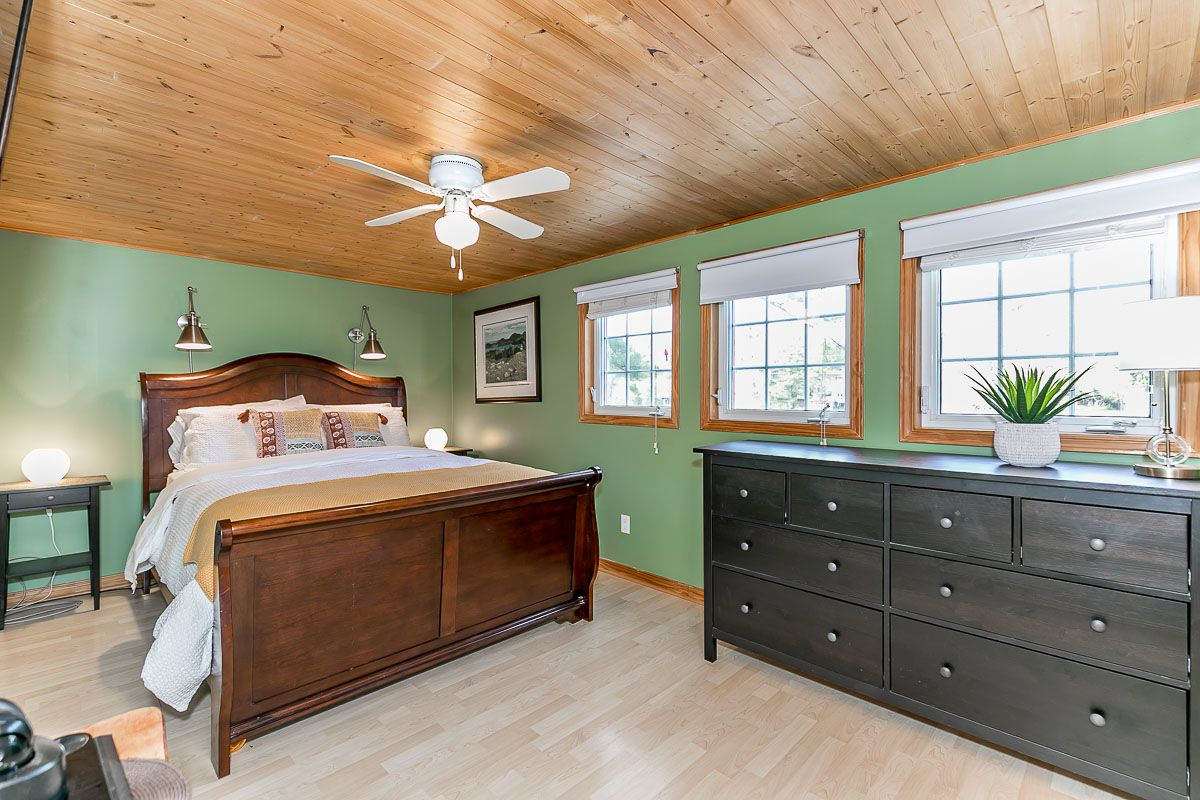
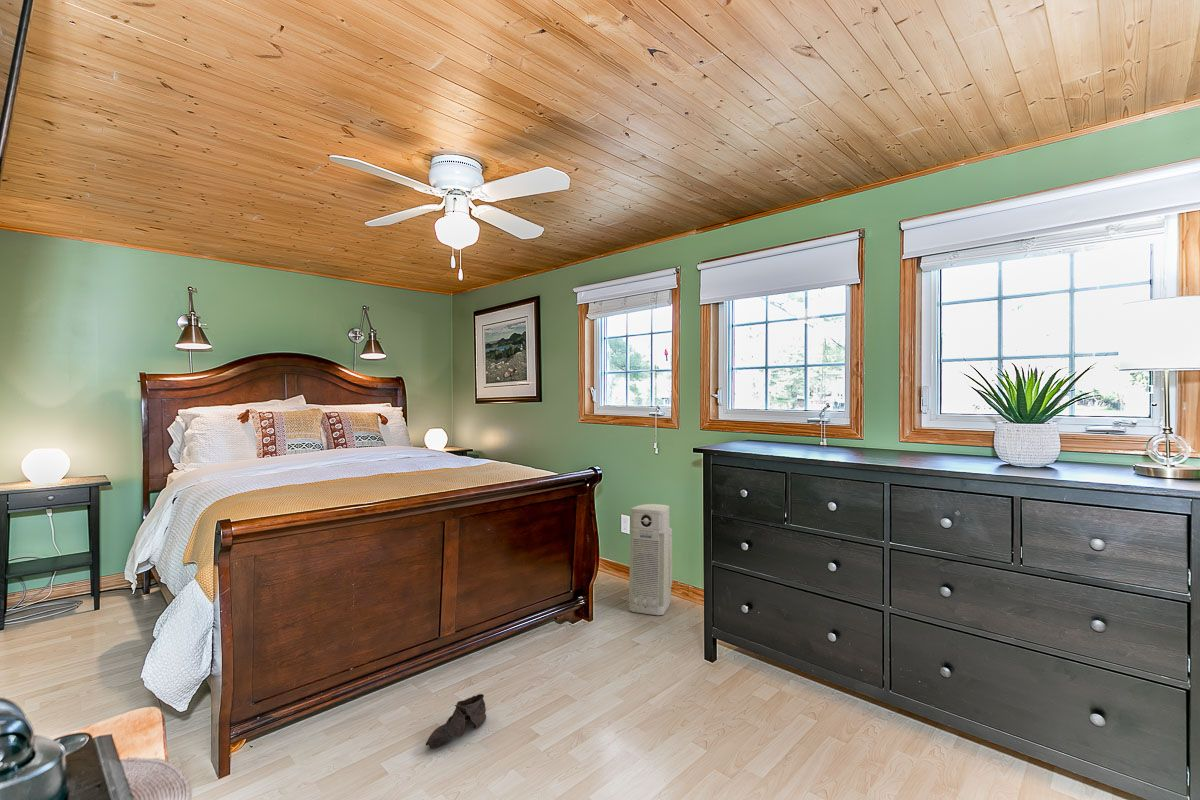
+ air purifier [628,503,673,616]
+ shoe [425,693,487,749]
